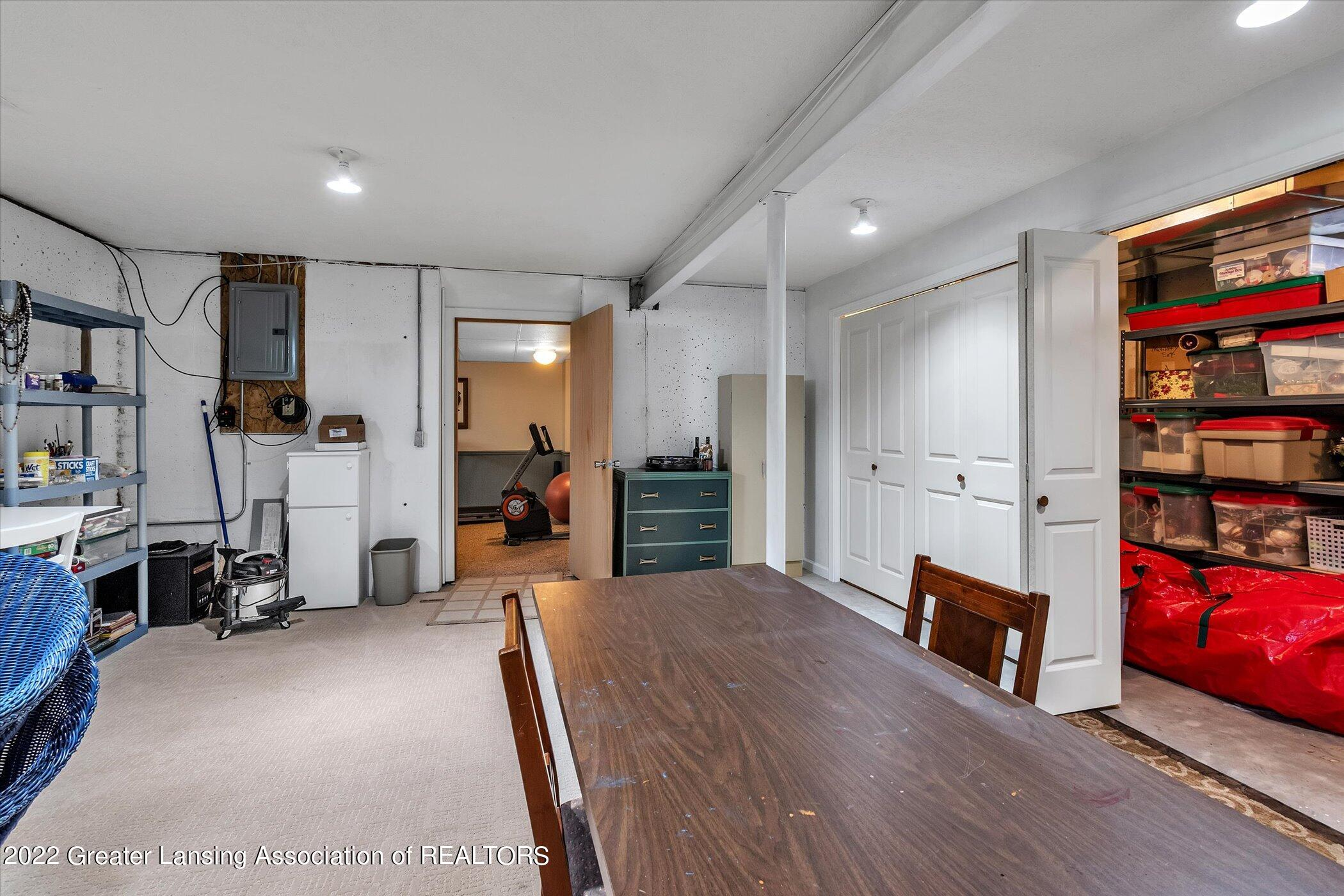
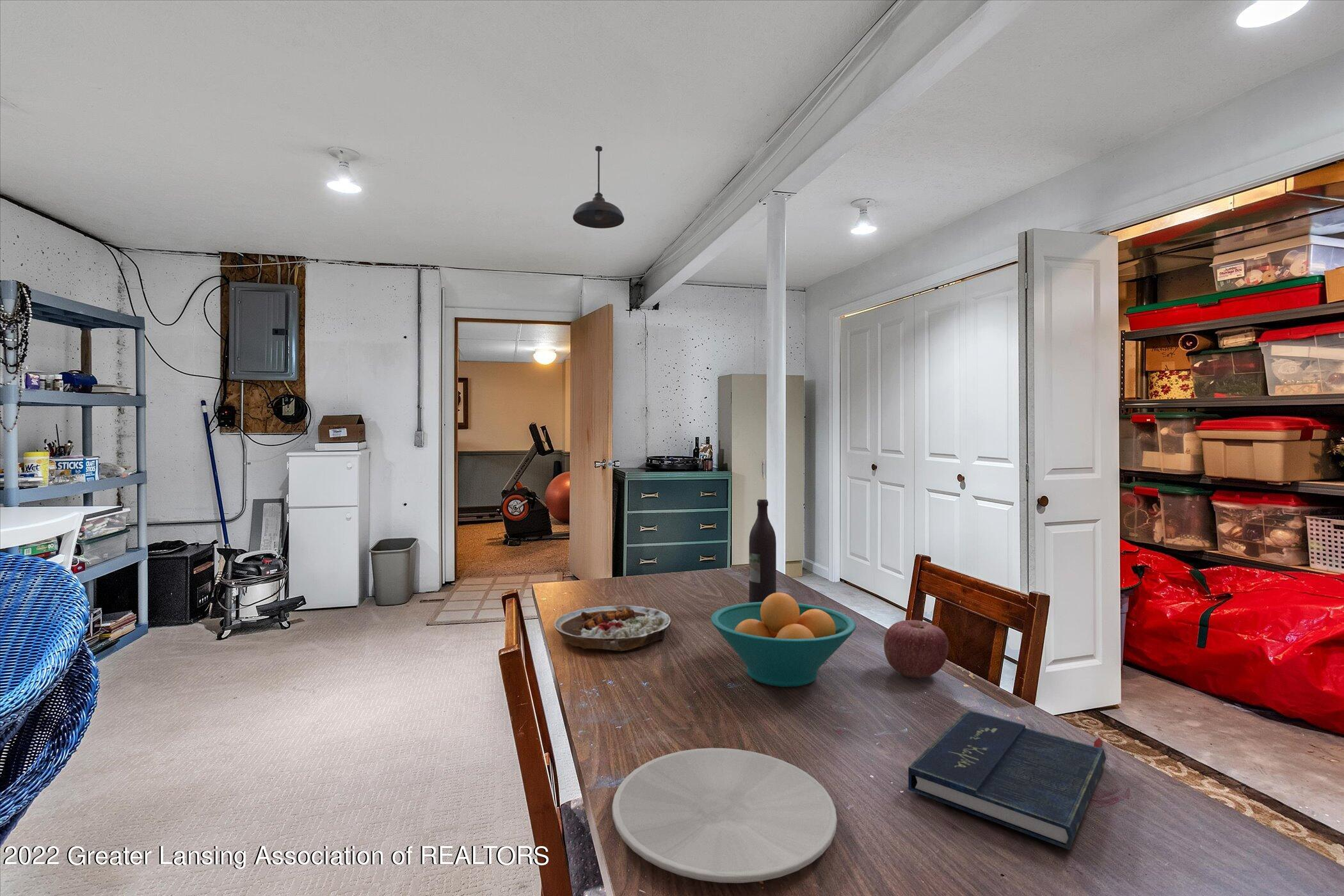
+ pendant light [572,145,625,229]
+ wine bottle [748,499,777,603]
+ plate [554,605,672,652]
+ book [908,709,1107,851]
+ apple [883,620,949,678]
+ fruit bowl [710,592,857,687]
+ plate [611,748,838,884]
